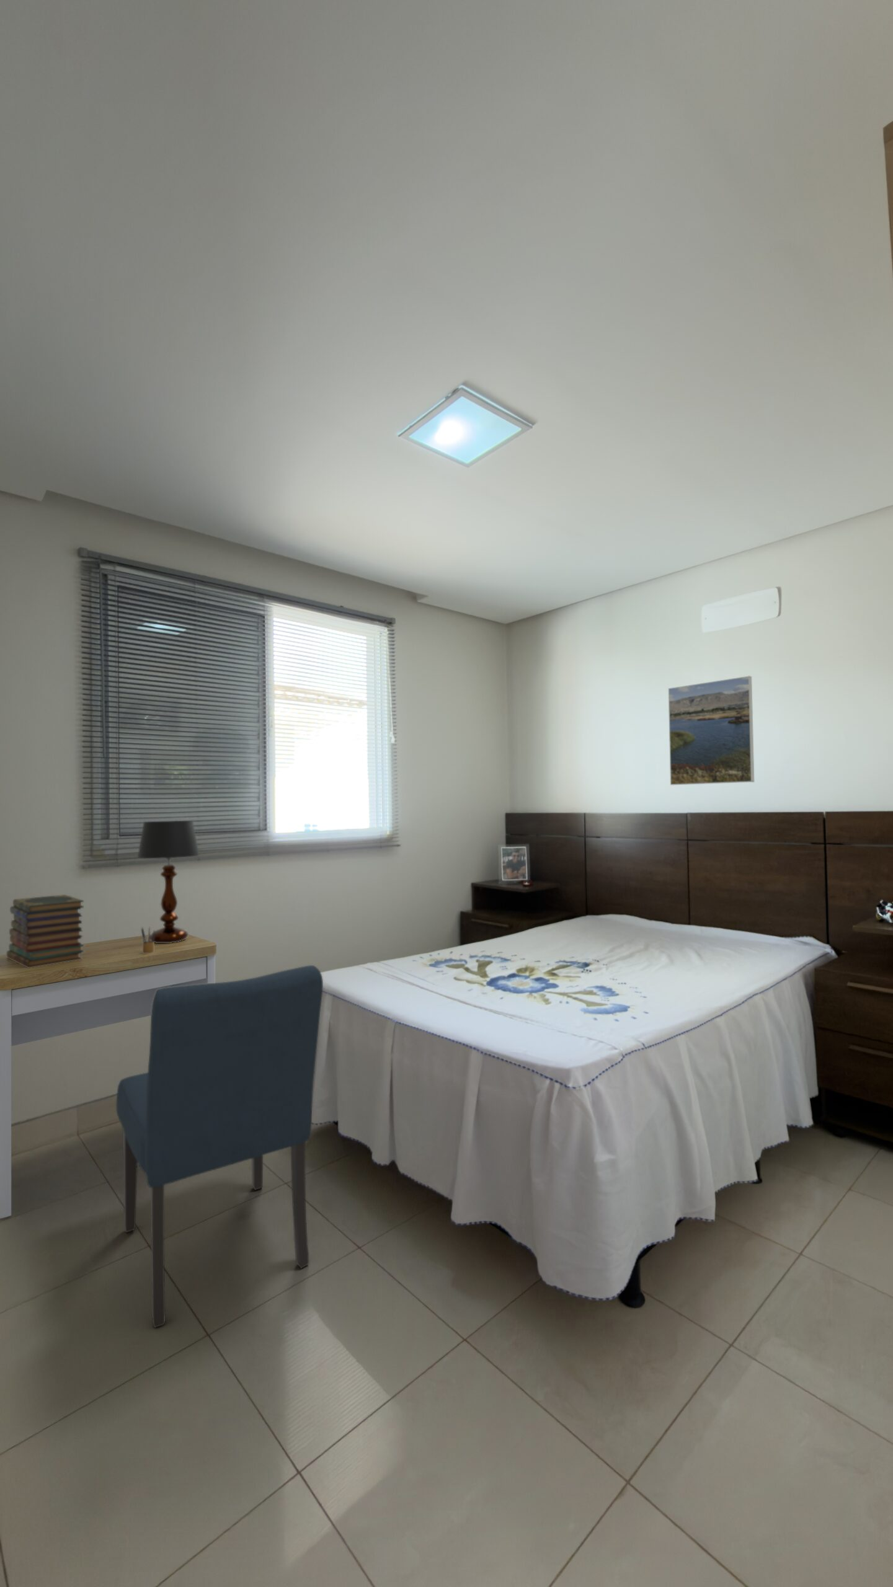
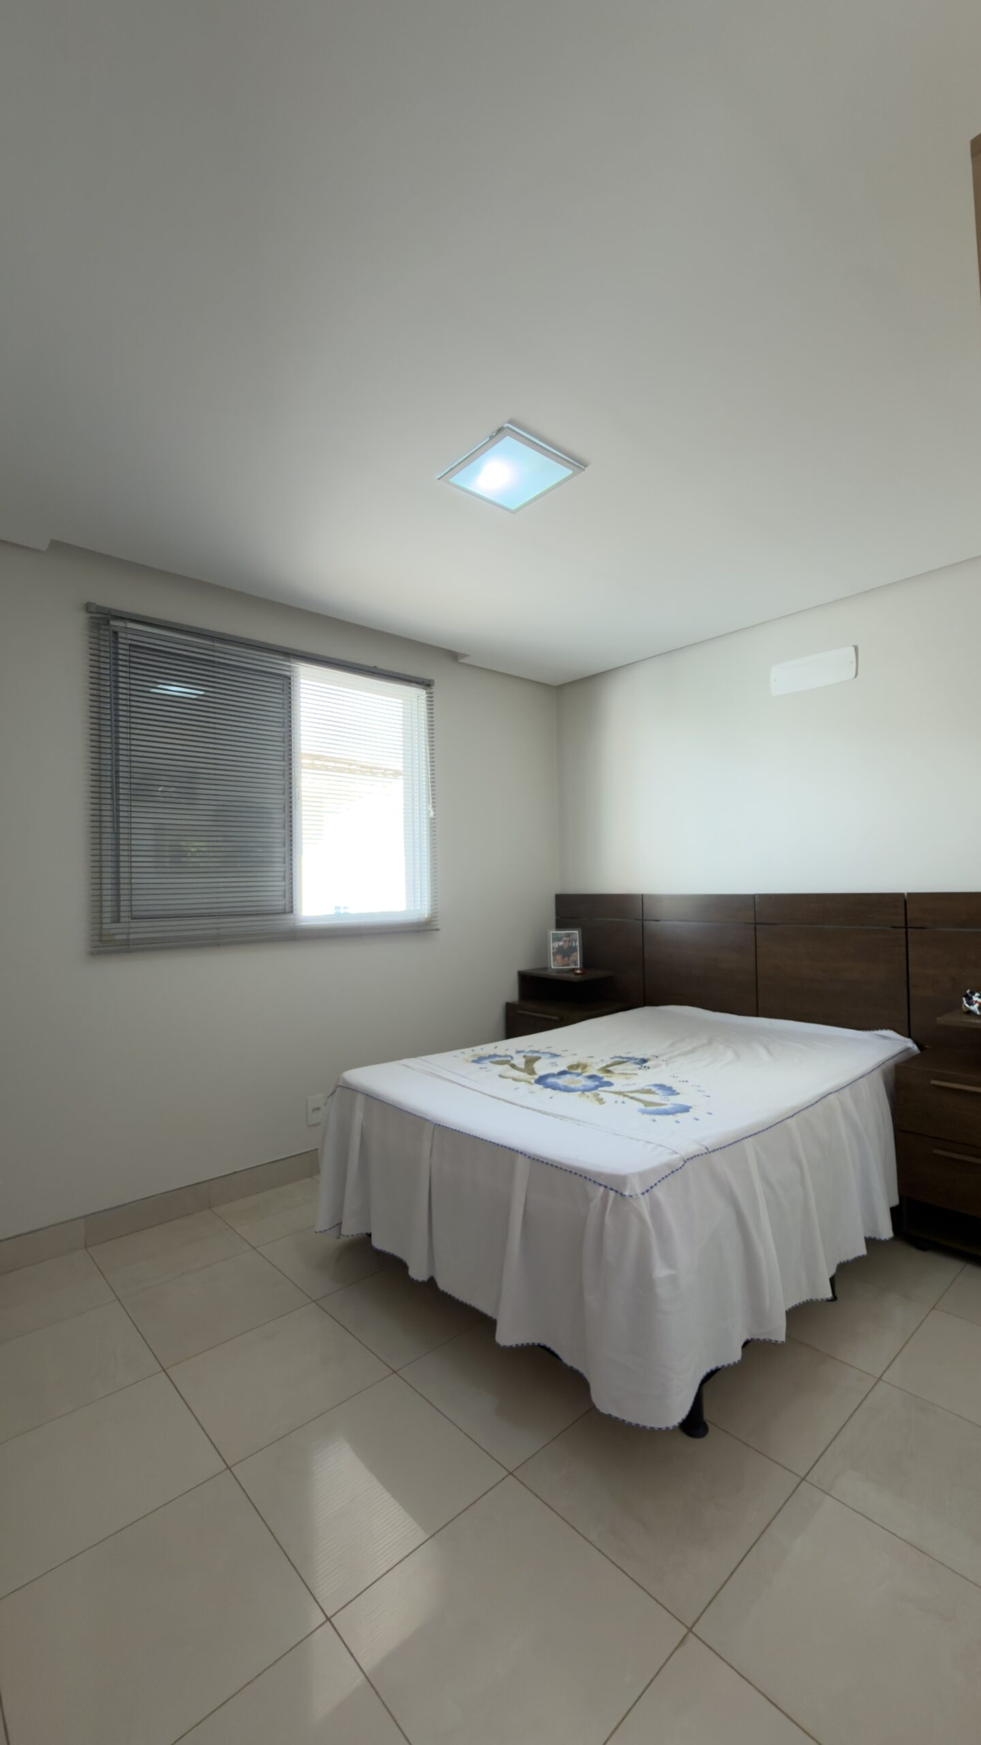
- pencil box [141,926,156,954]
- chair [116,965,324,1329]
- desk [0,934,217,1219]
- table lamp [136,820,201,943]
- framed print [668,675,755,786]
- book stack [7,894,84,968]
